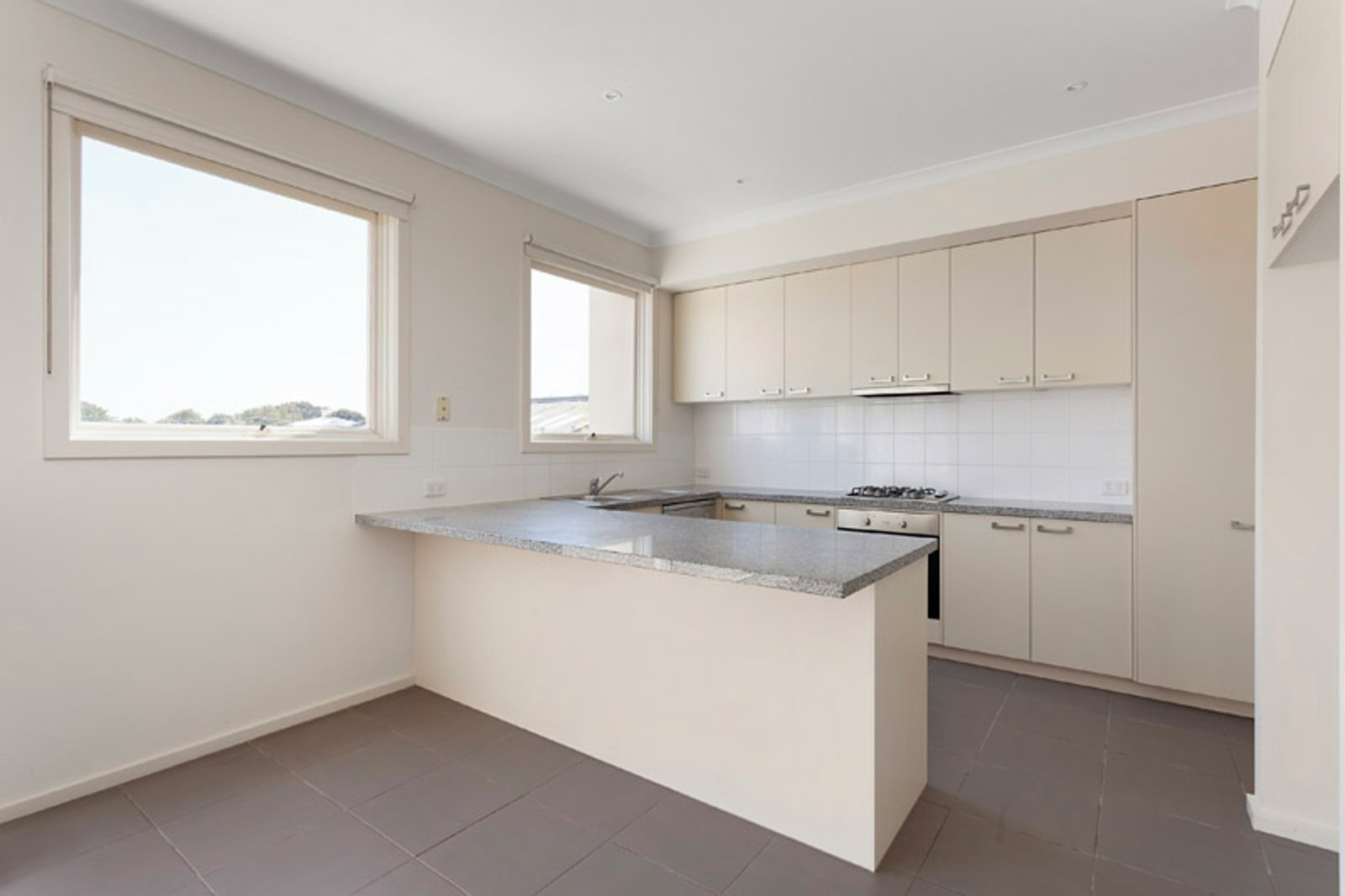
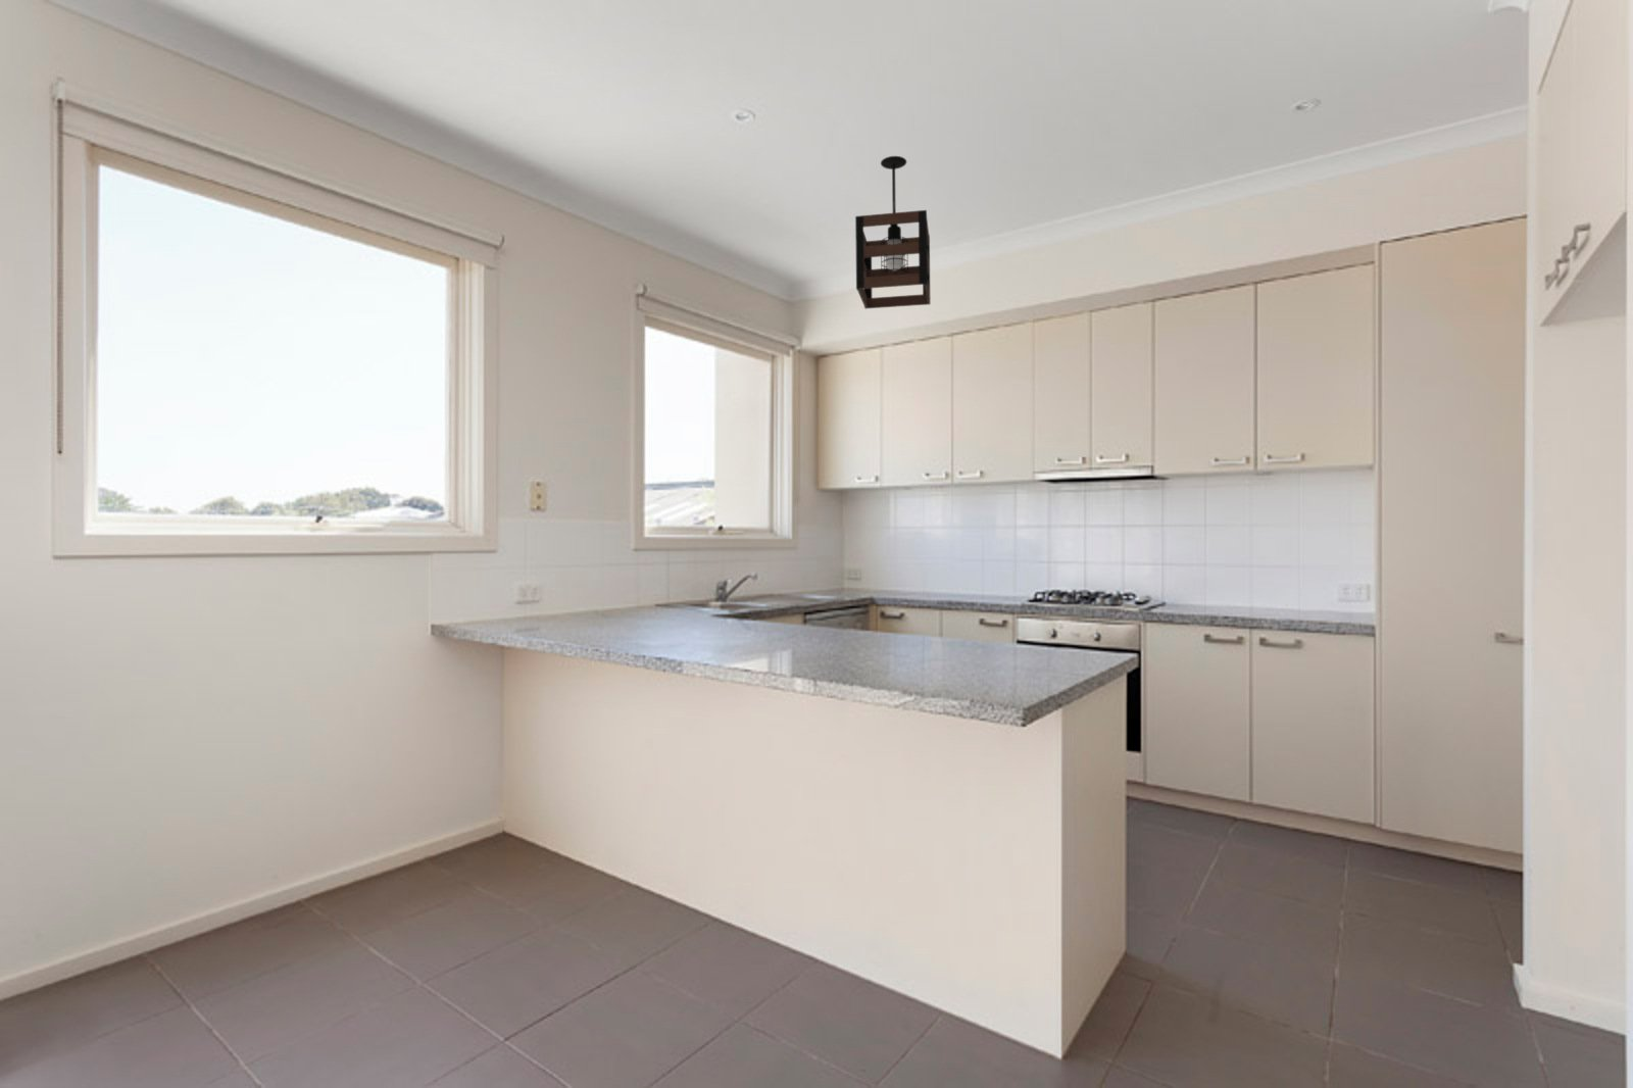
+ pendant light [855,155,931,310]
